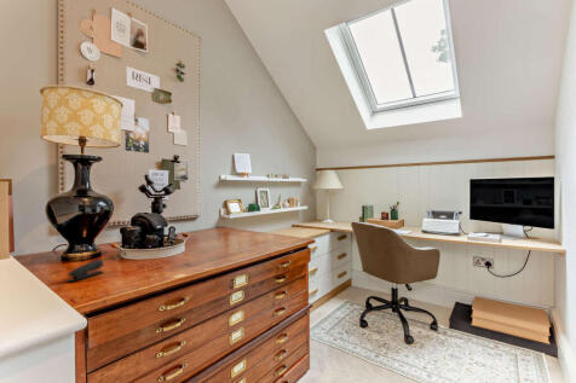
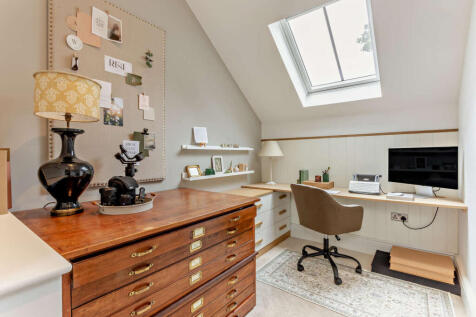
- stapler [65,259,105,283]
